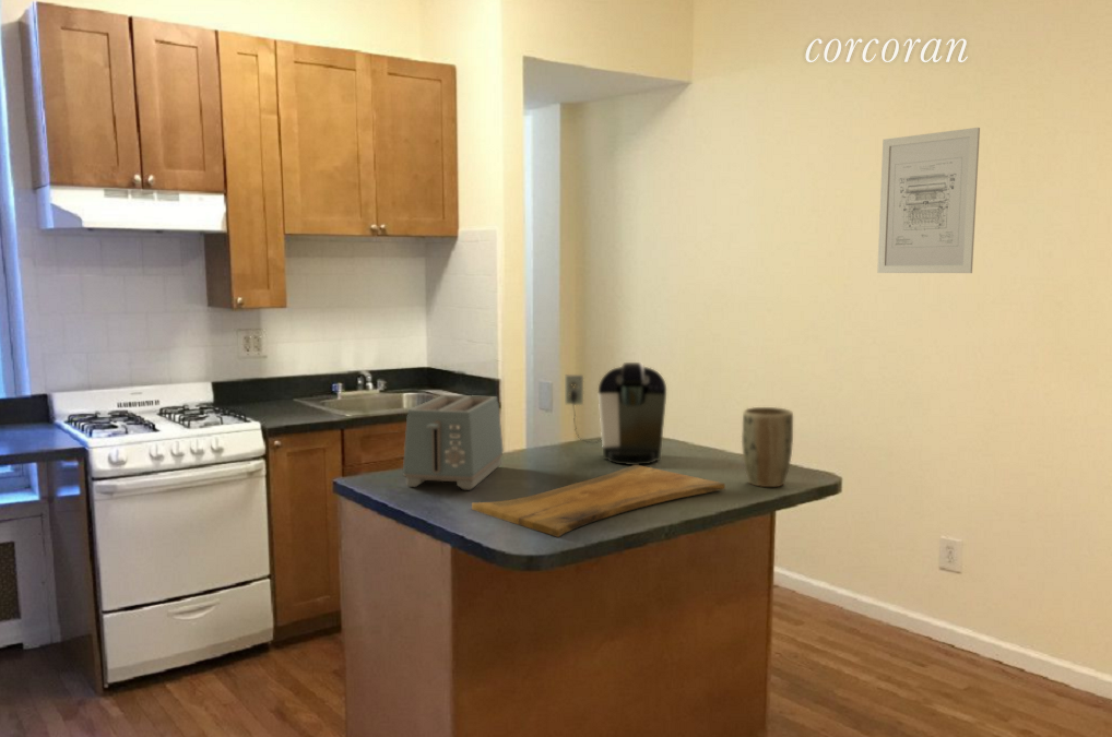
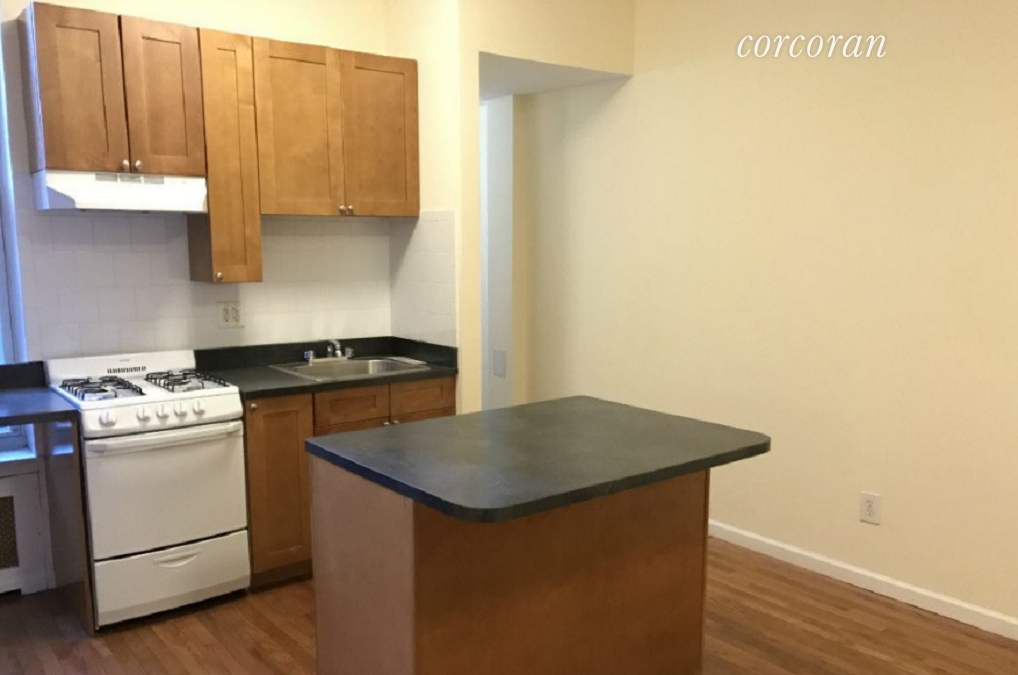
- plant pot [741,406,794,488]
- cutting board [471,464,726,538]
- toaster [402,394,505,491]
- coffee maker [564,361,667,466]
- wall art [876,127,981,274]
